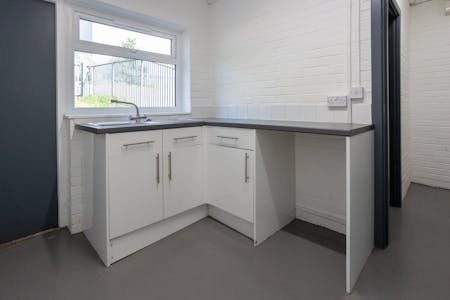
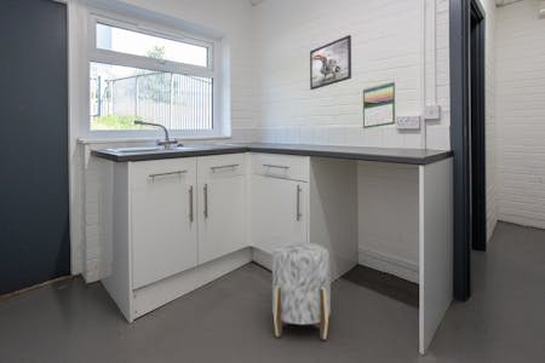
+ stool [271,241,332,340]
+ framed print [309,34,352,91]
+ calendar [362,80,396,129]
